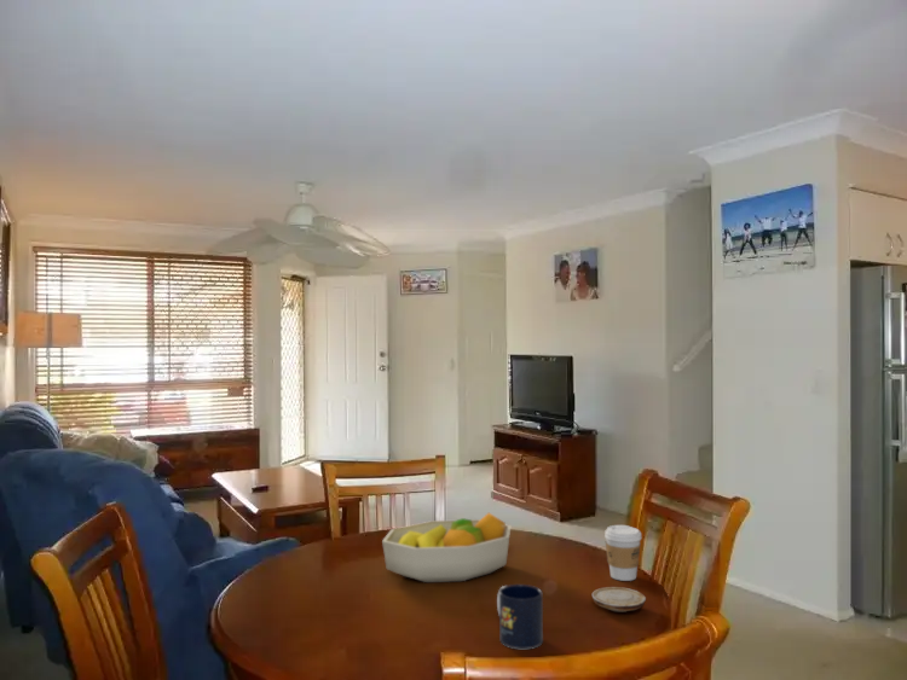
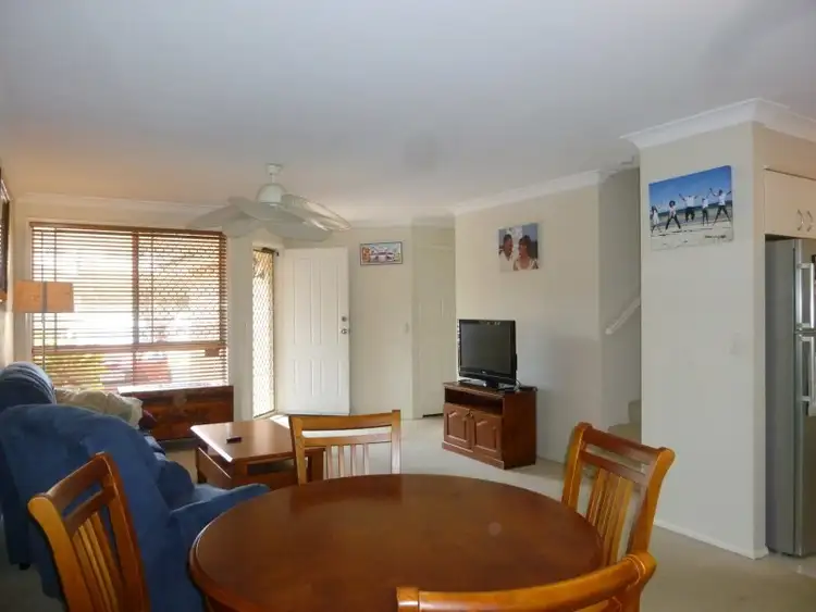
- coffee cup [603,524,642,582]
- mug [496,583,544,650]
- wood slice [591,586,647,614]
- fruit bowl [381,512,512,583]
